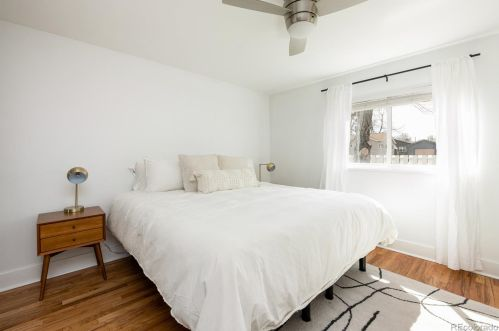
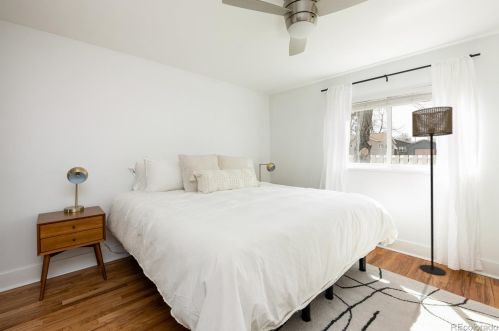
+ floor lamp [411,106,454,276]
